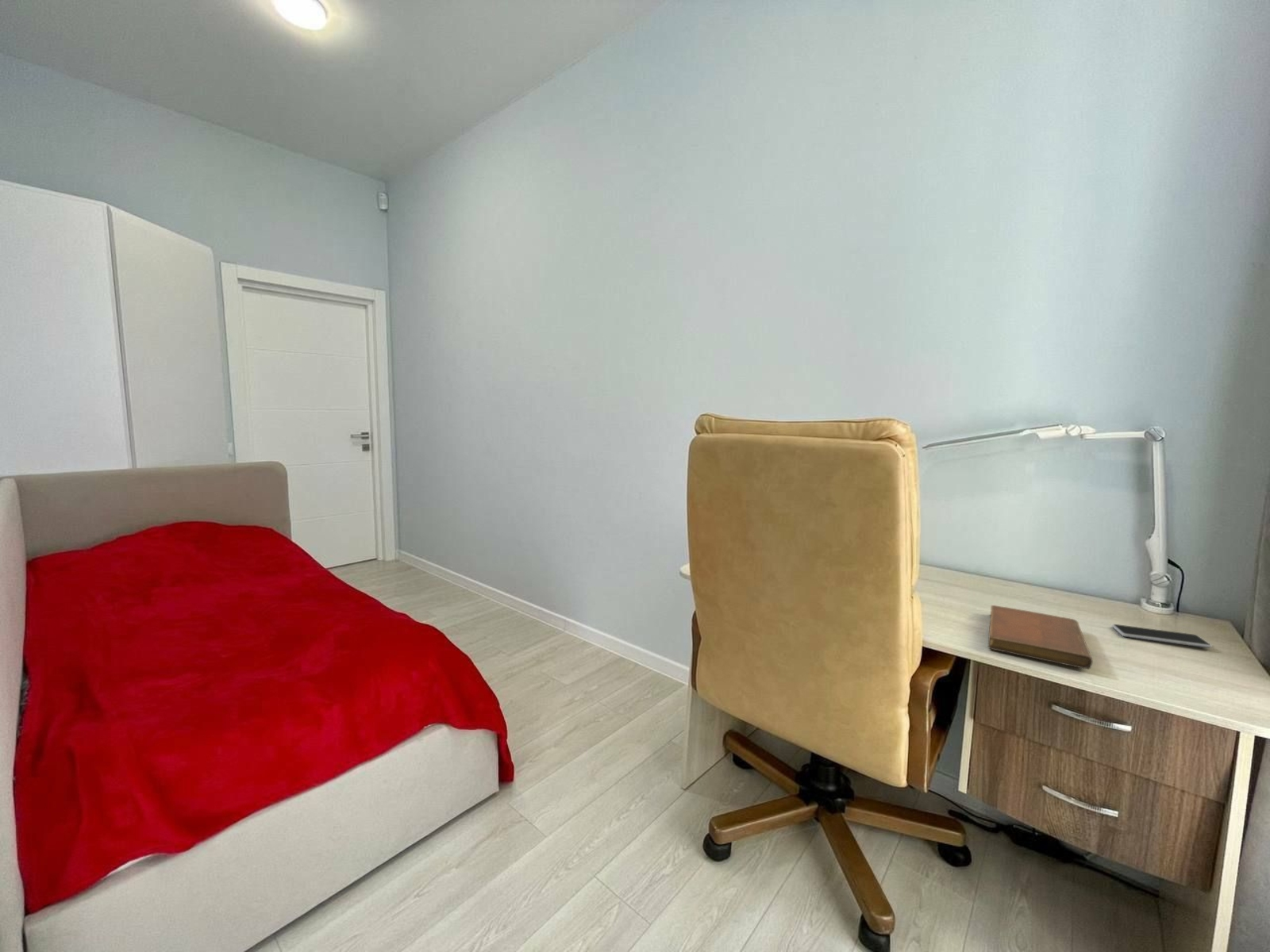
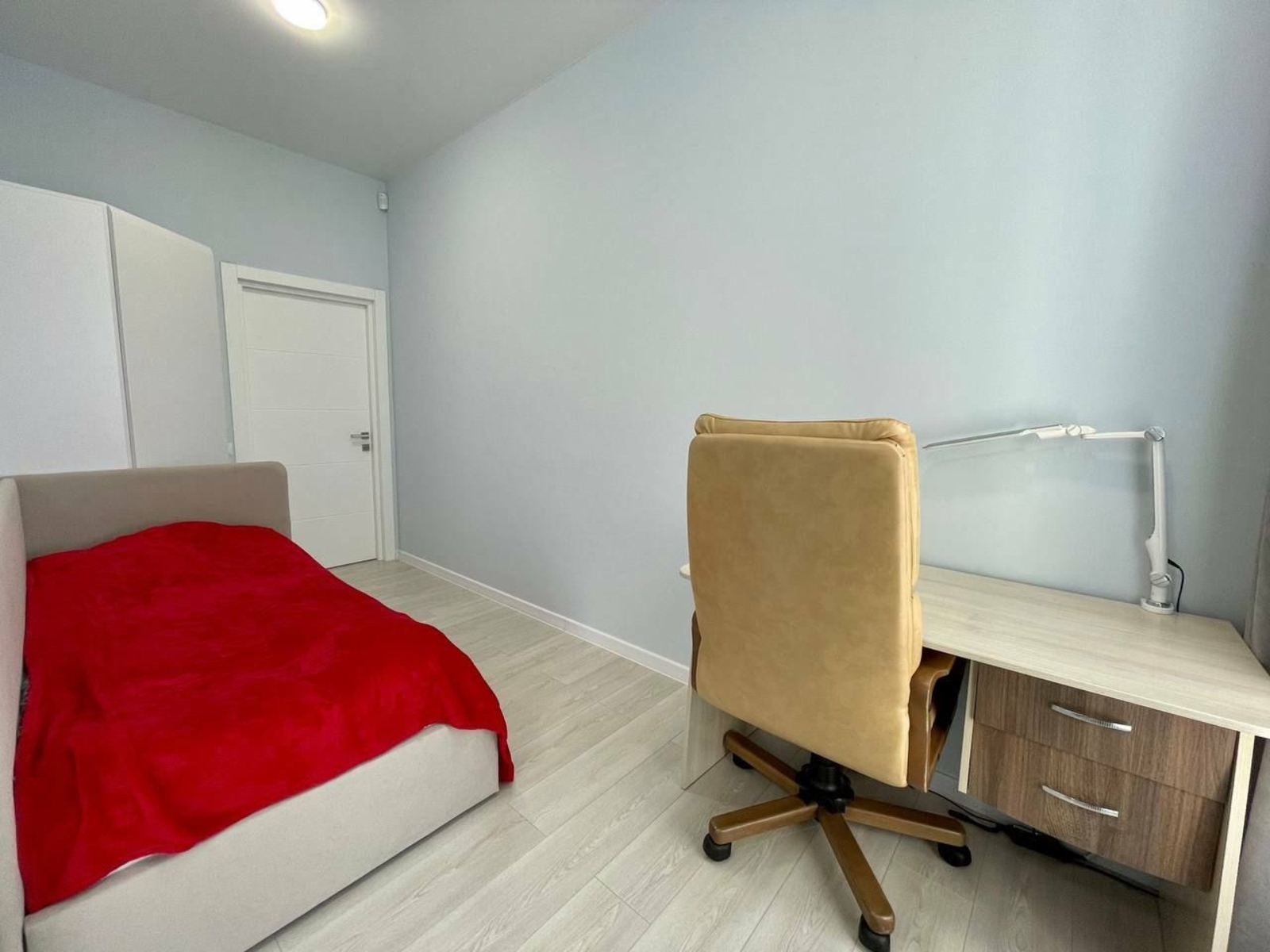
- notebook [987,605,1094,670]
- smartphone [1111,624,1213,649]
